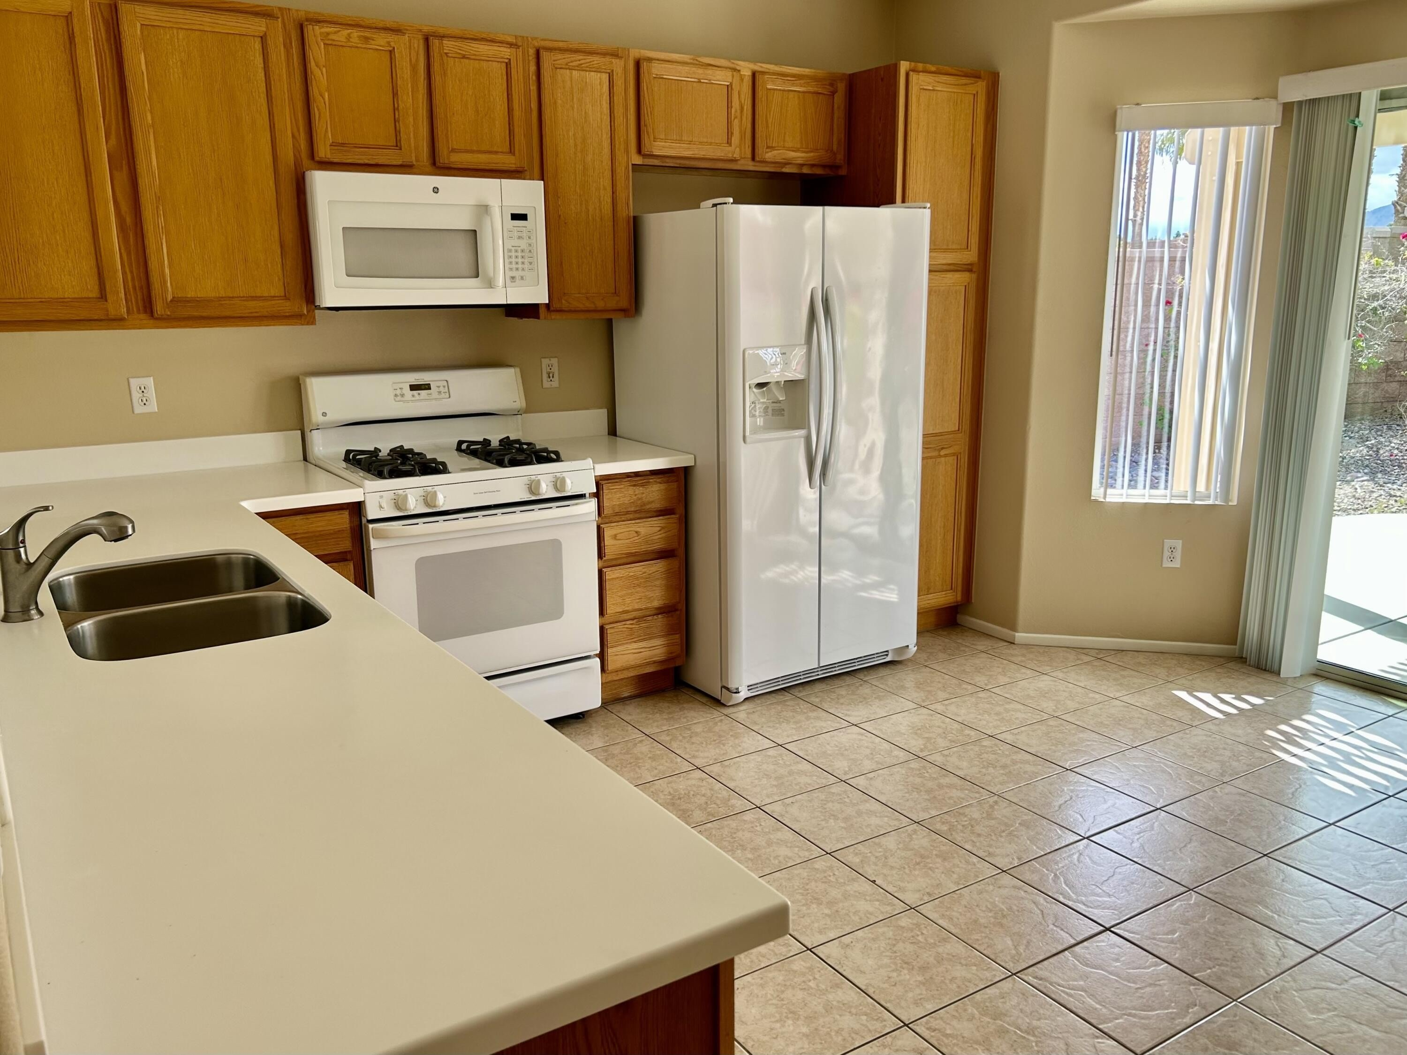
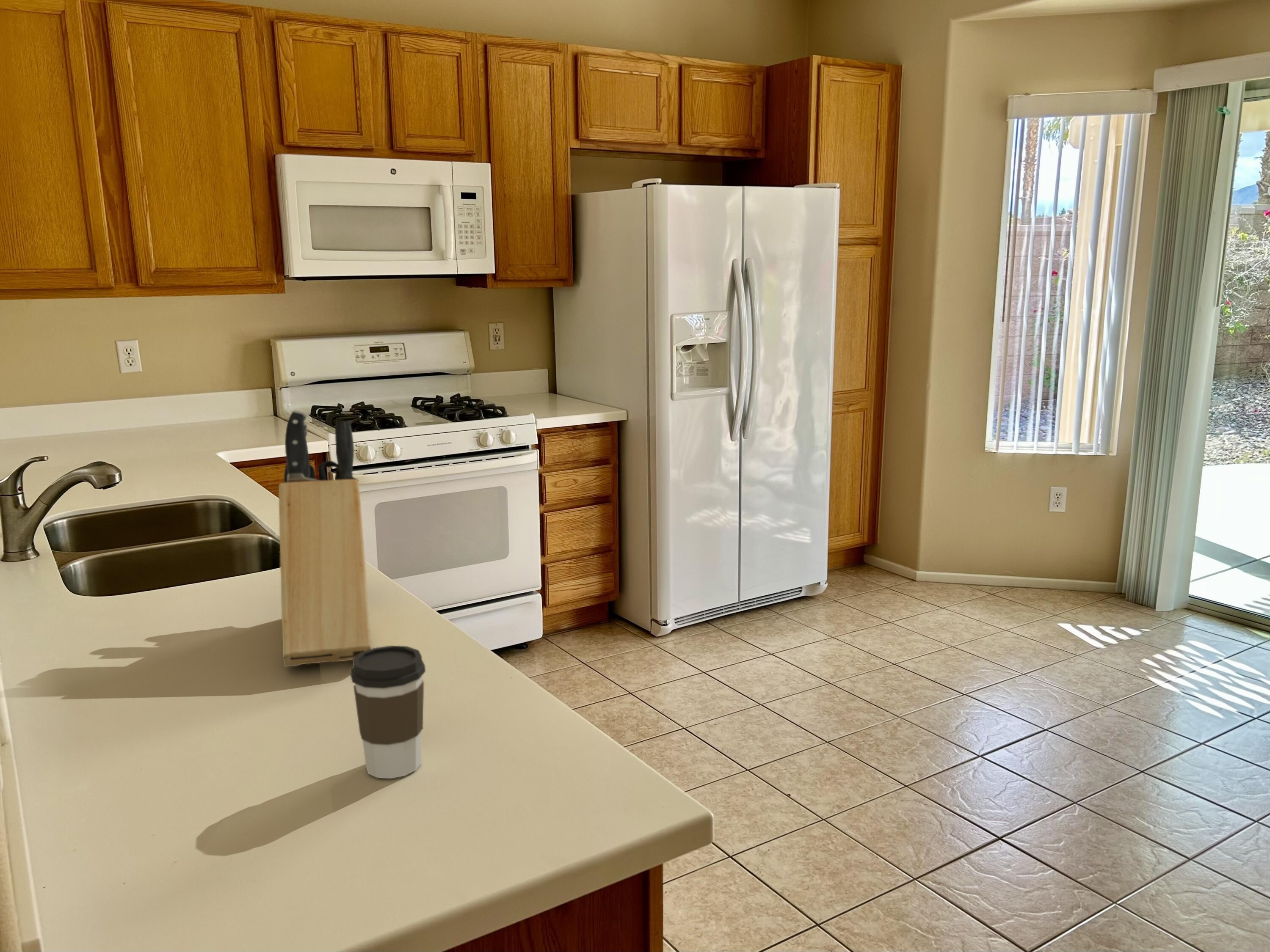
+ coffee cup [350,645,426,779]
+ knife block [278,410,371,667]
